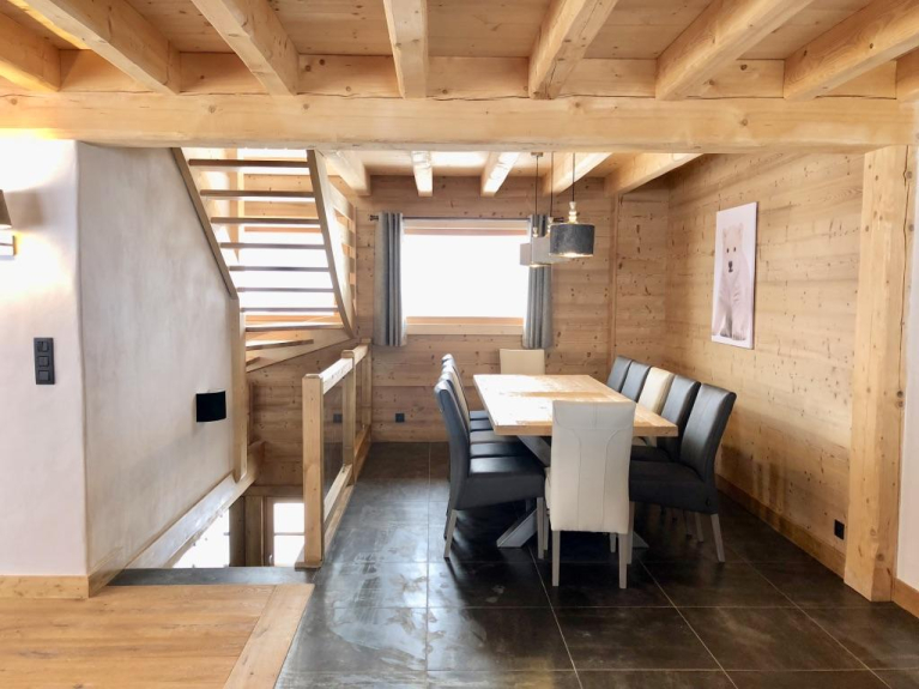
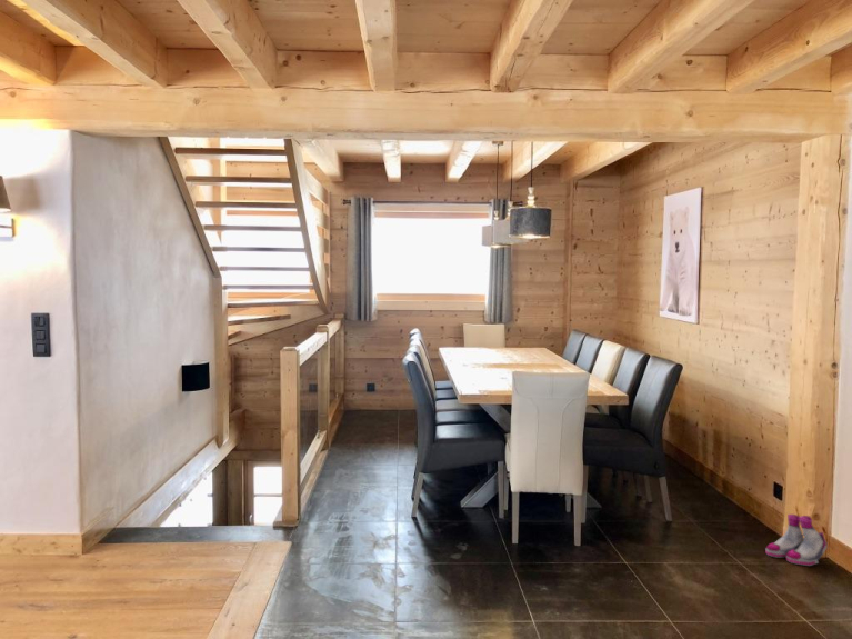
+ boots [764,513,828,567]
